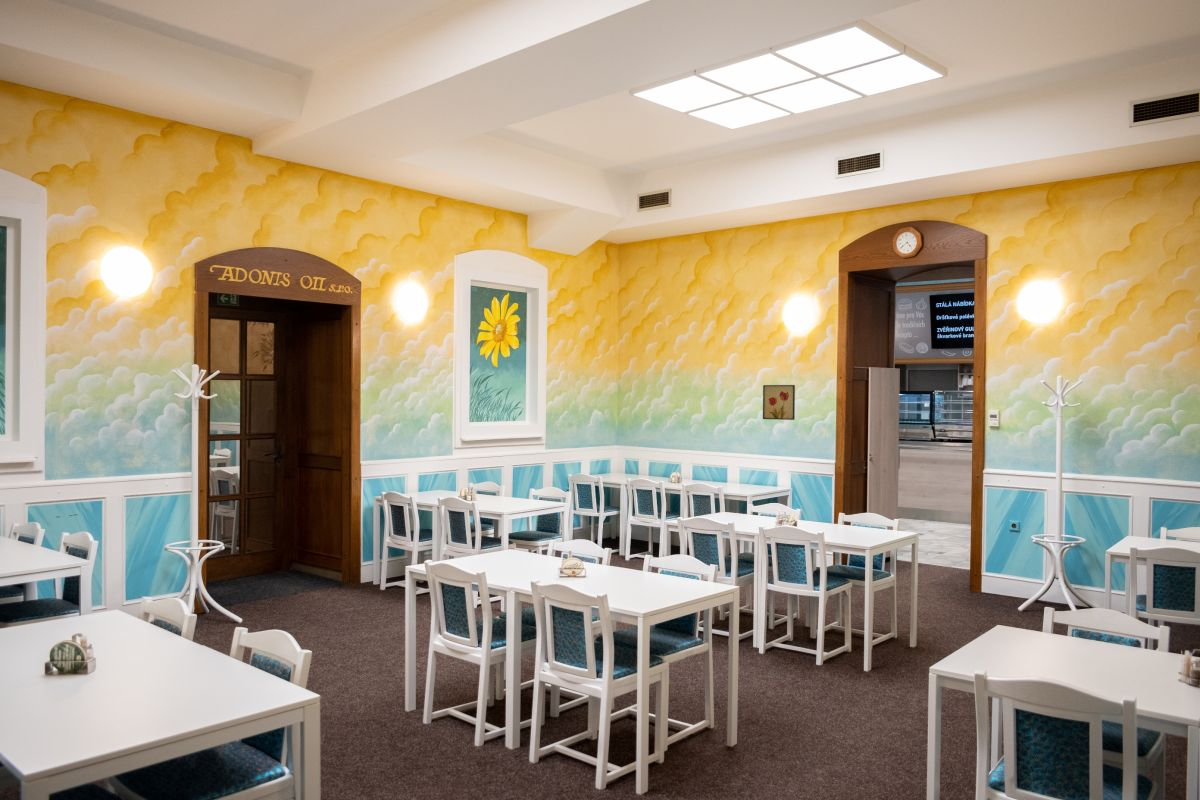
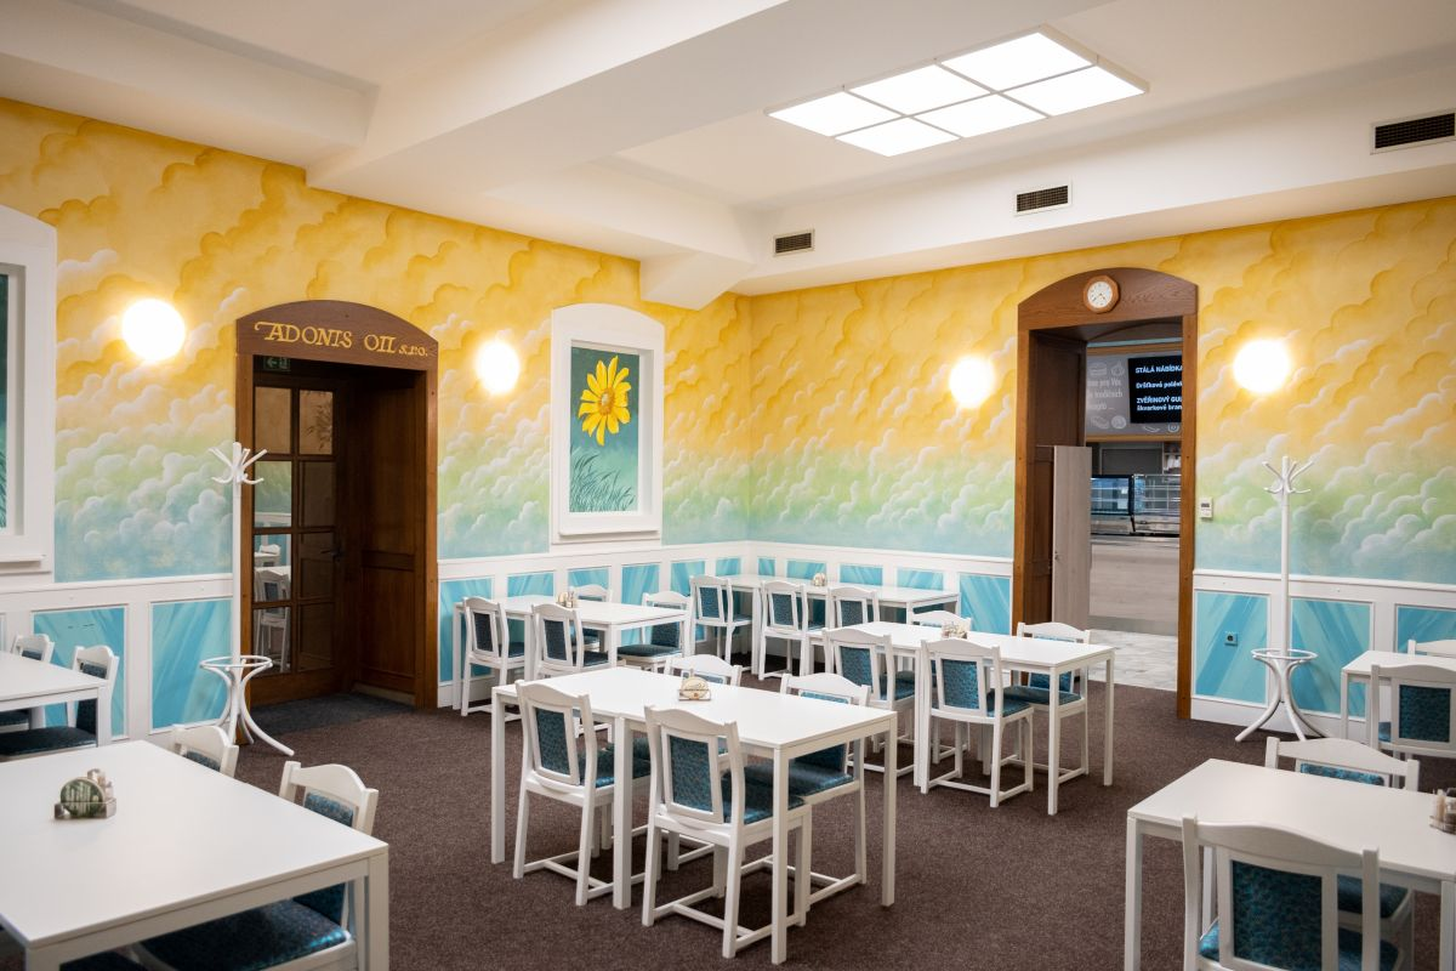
- wall art [762,384,796,421]
